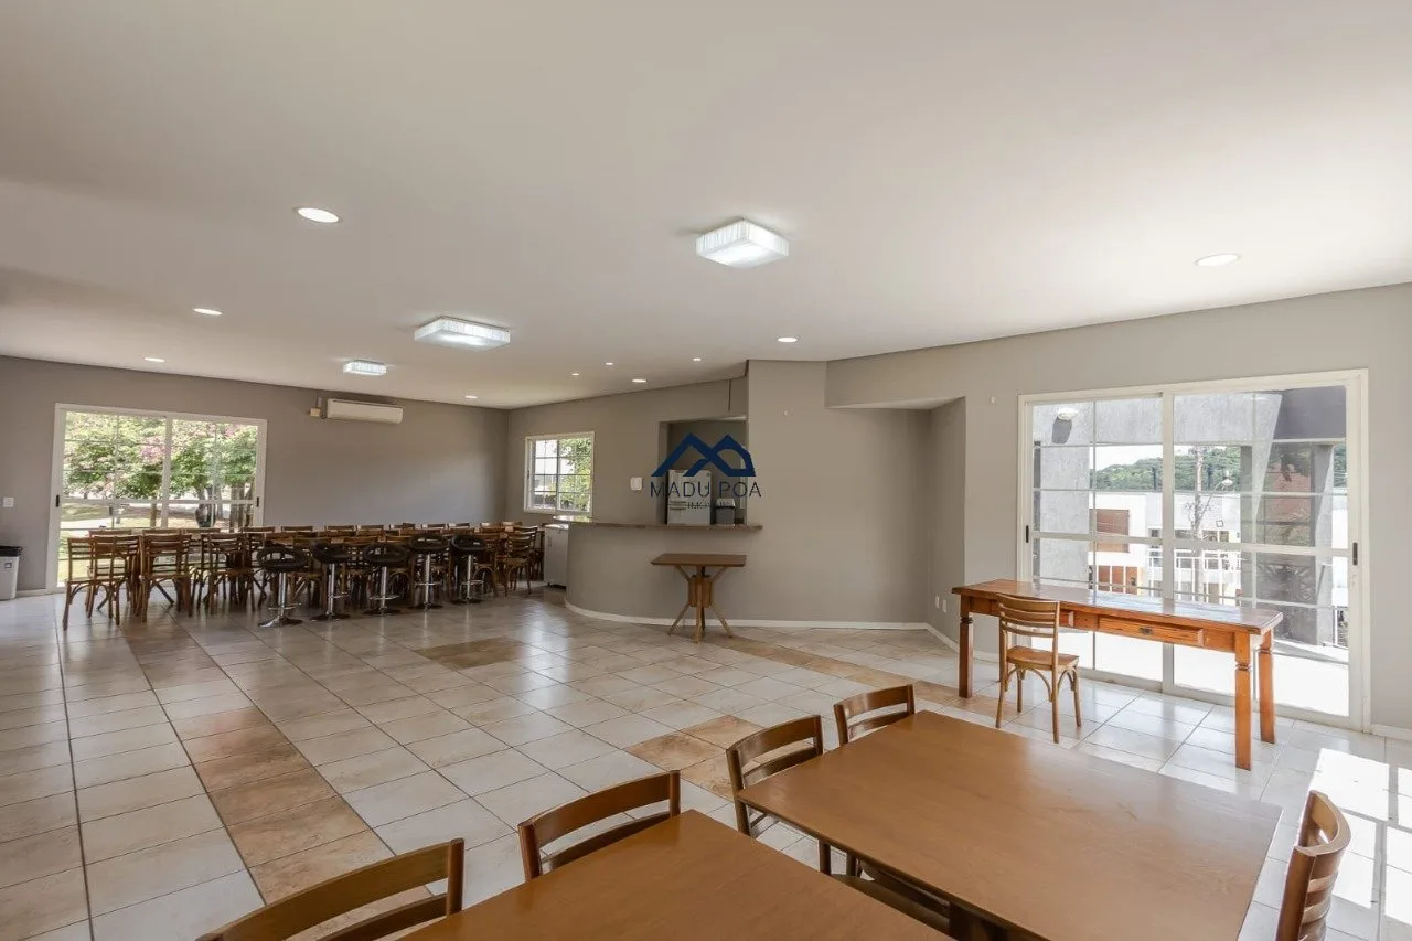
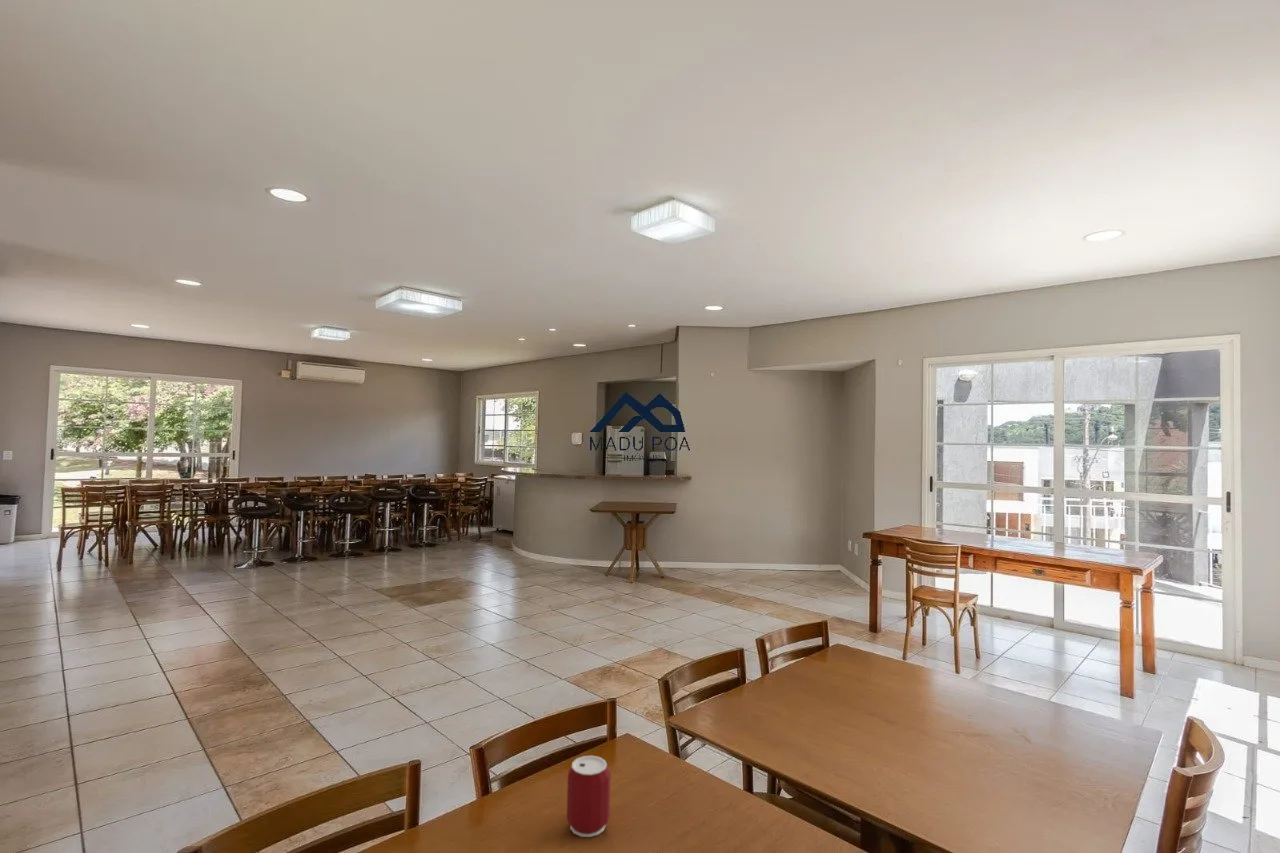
+ can [566,755,612,838]
